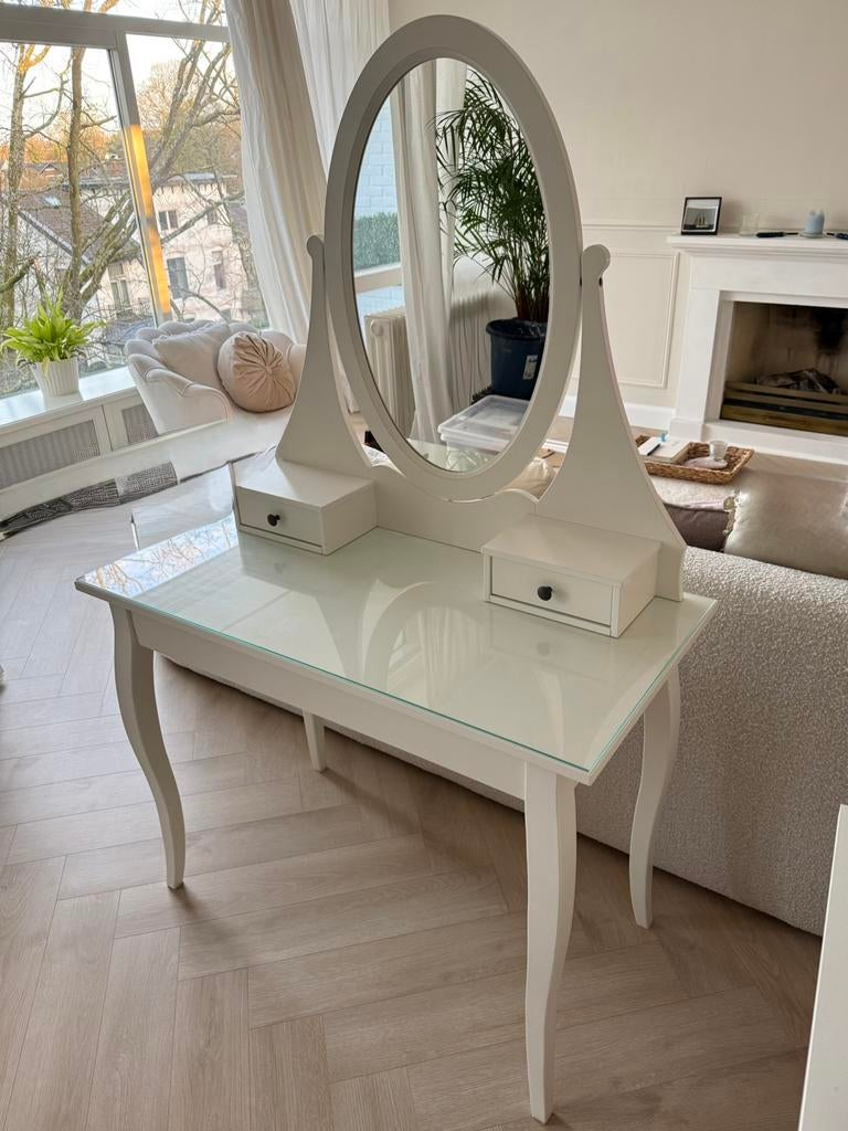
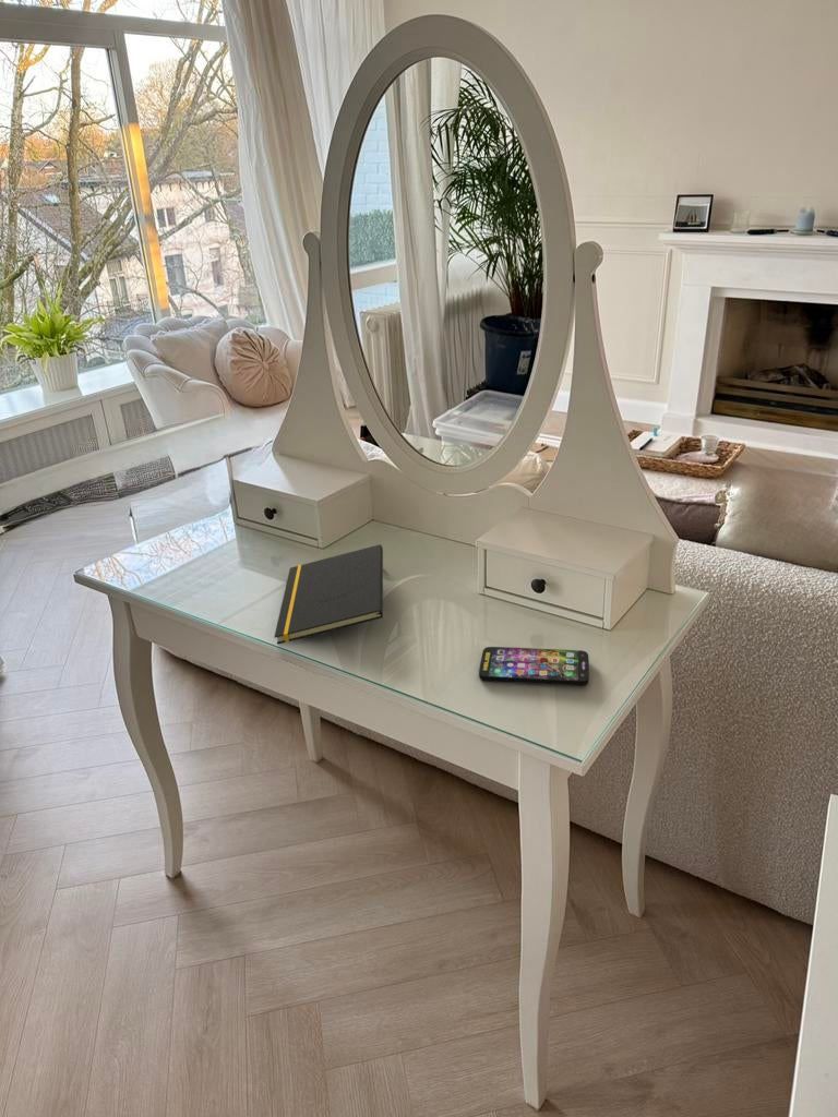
+ notepad [274,543,384,646]
+ smartphone [478,646,590,686]
